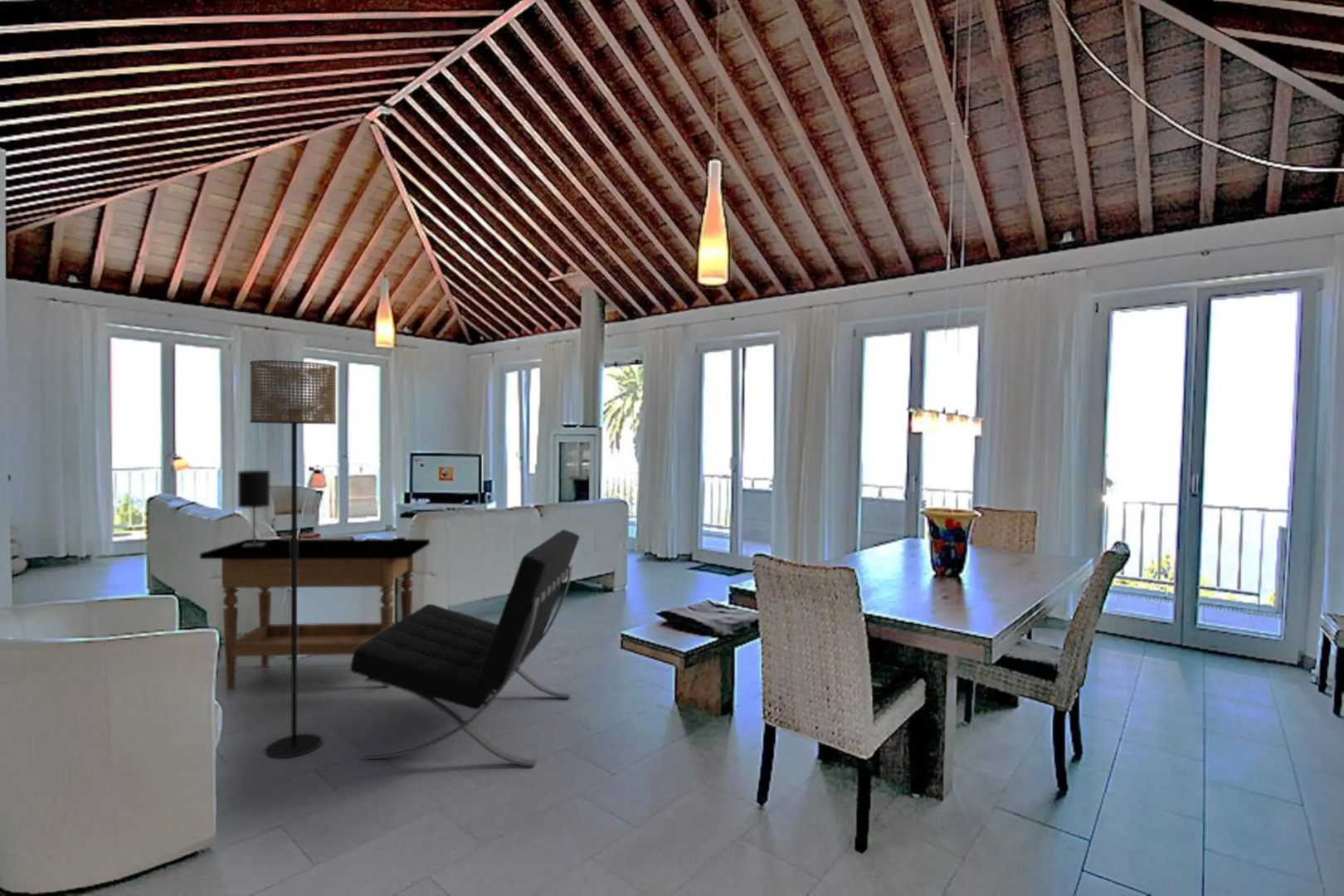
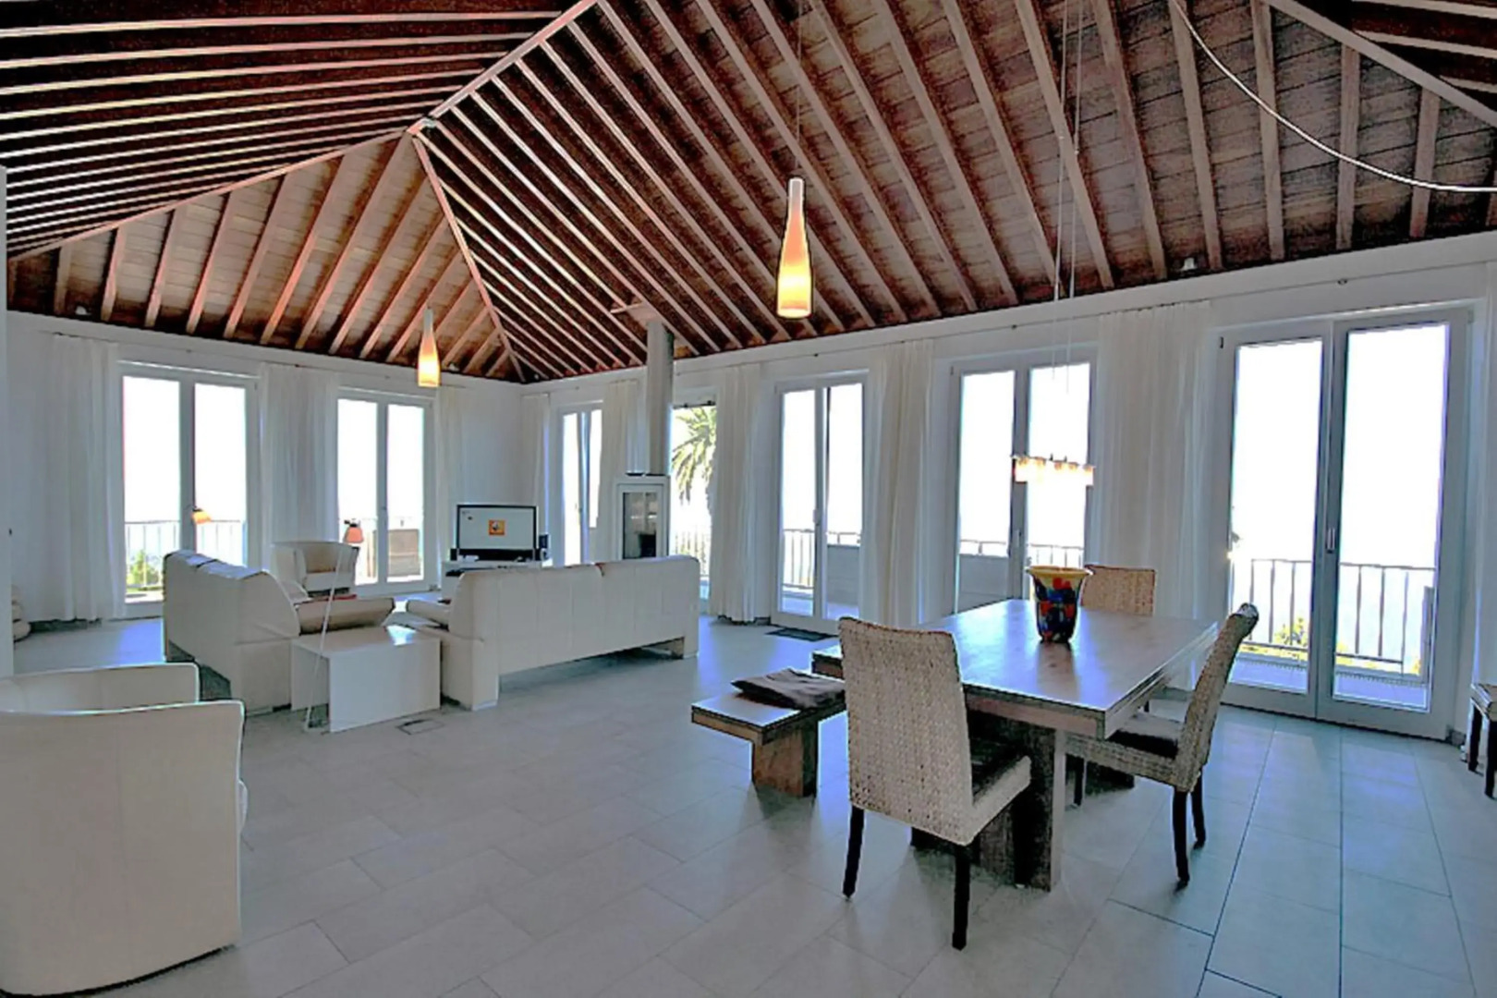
- table lamp [237,470,270,548]
- lounge chair [349,528,581,767]
- side table [199,538,431,691]
- floor lamp [249,359,338,759]
